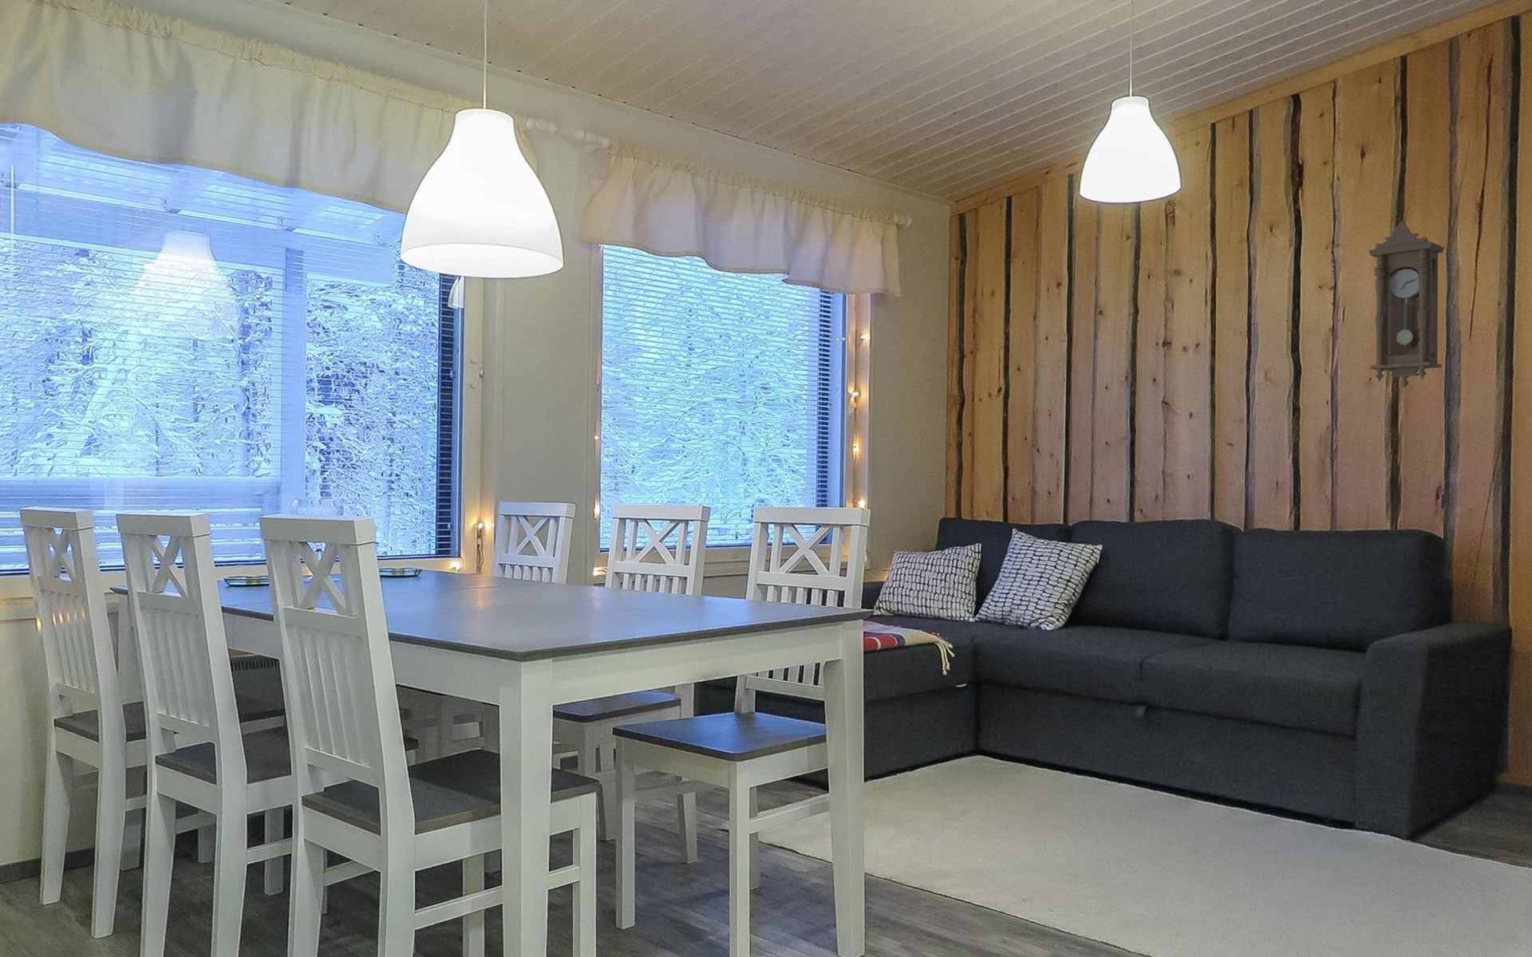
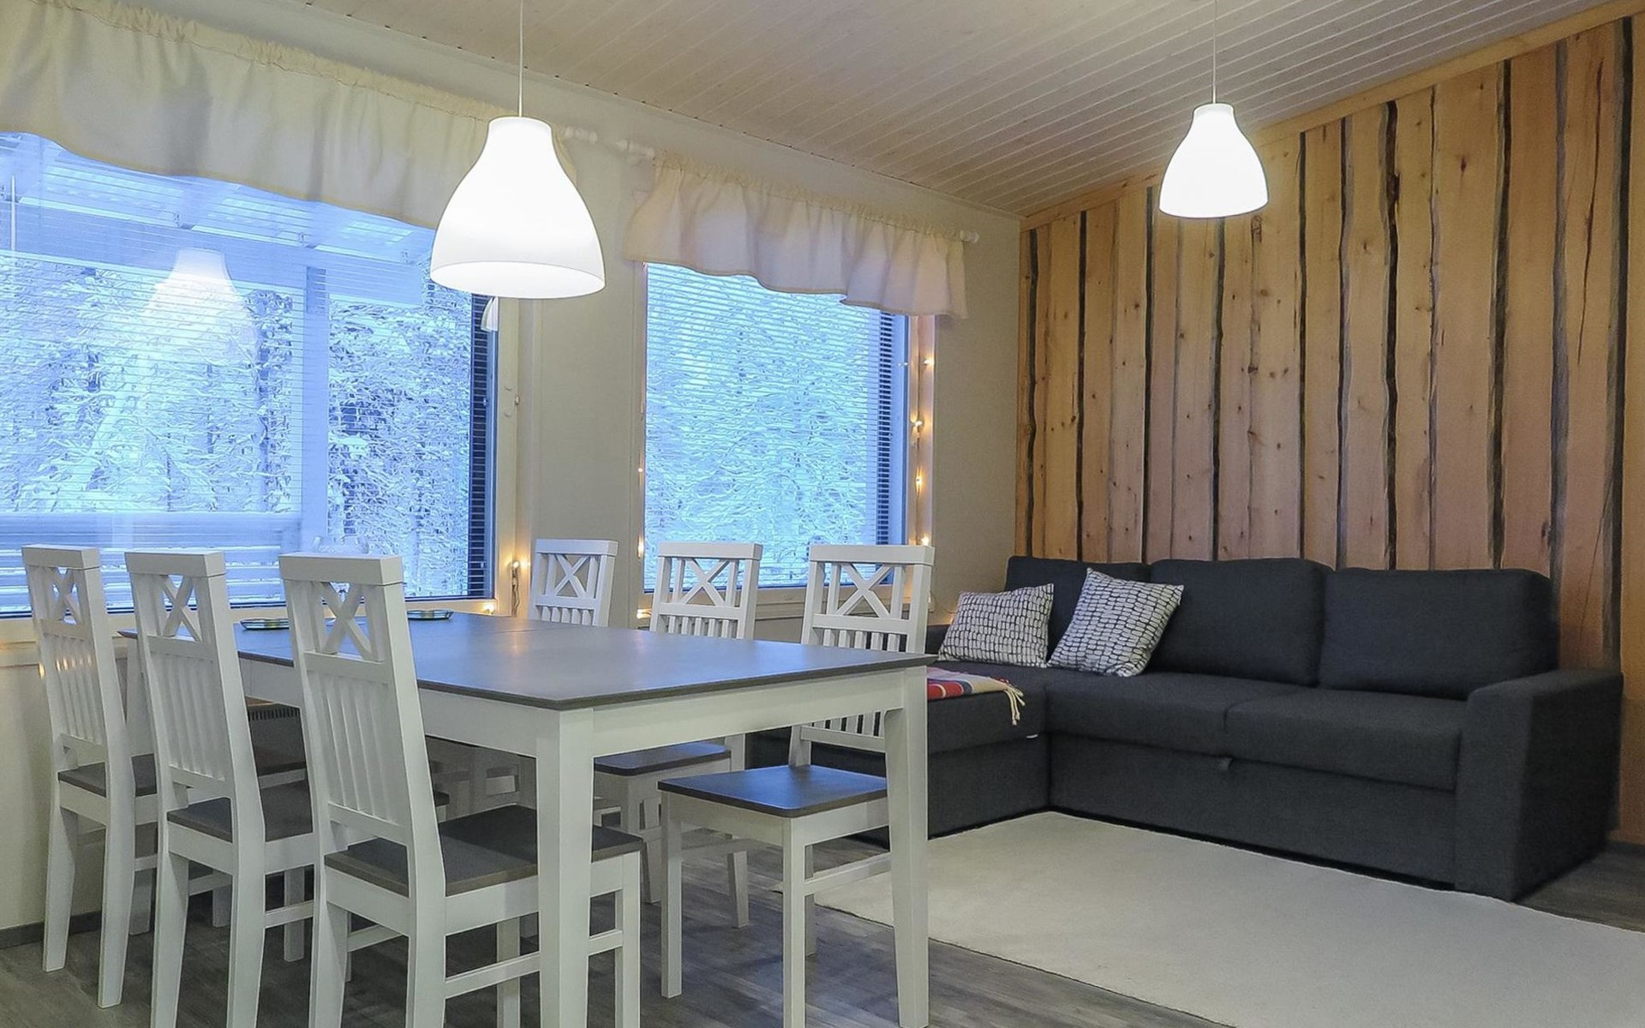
- pendulum clock [1368,221,1445,388]
